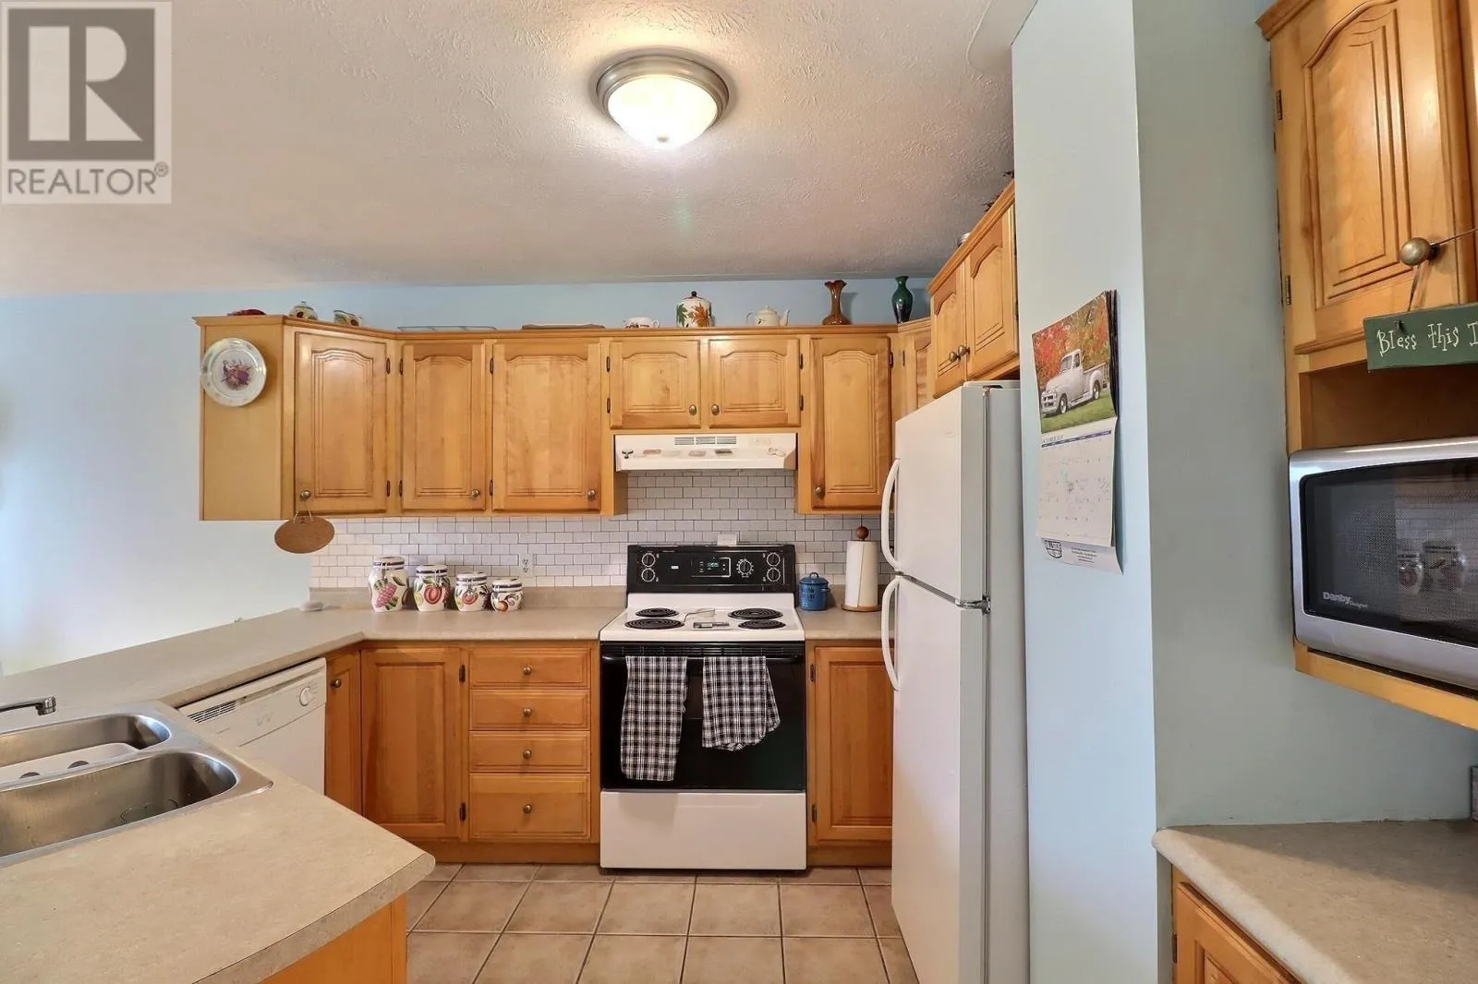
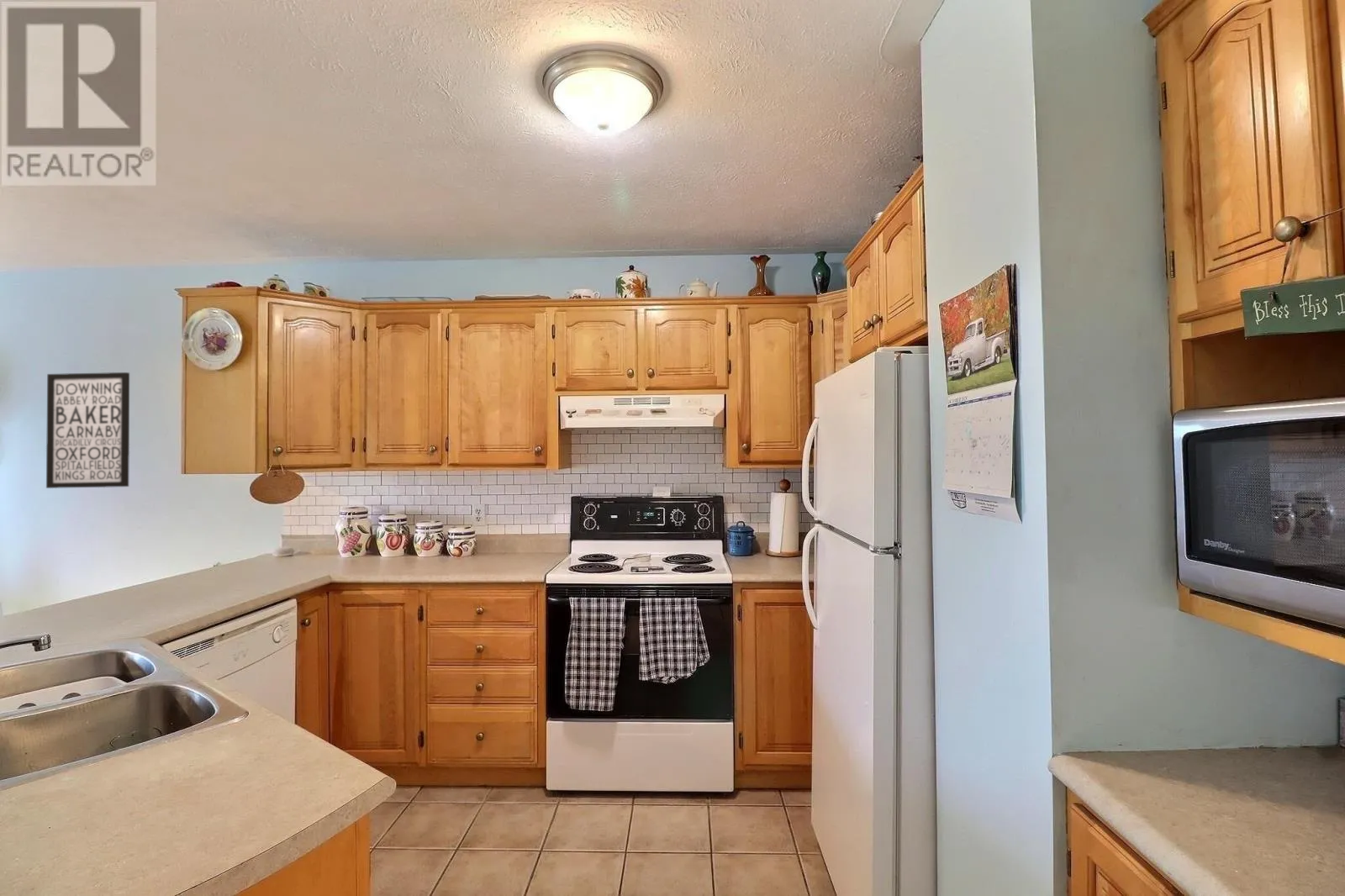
+ wall art [45,372,130,489]
